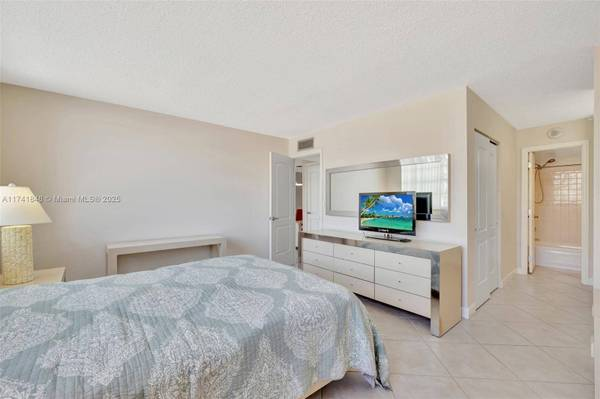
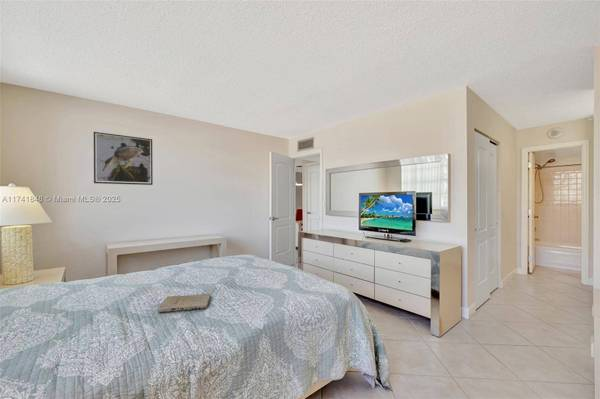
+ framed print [93,131,154,186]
+ book [157,292,212,313]
